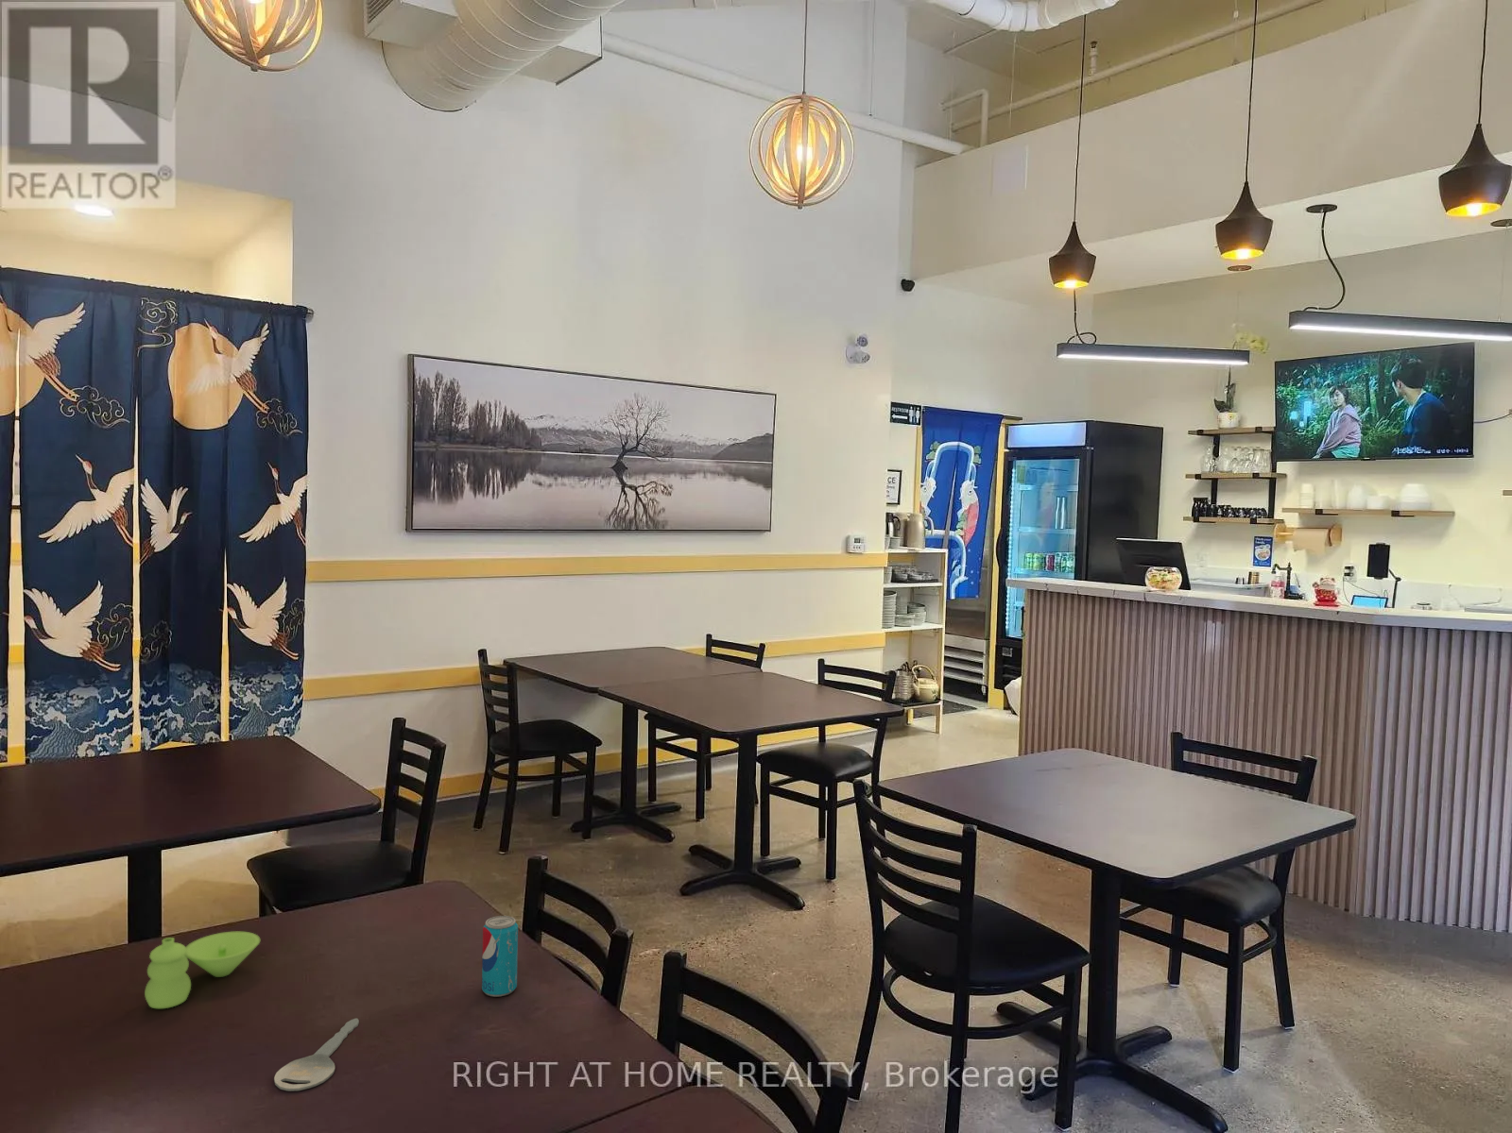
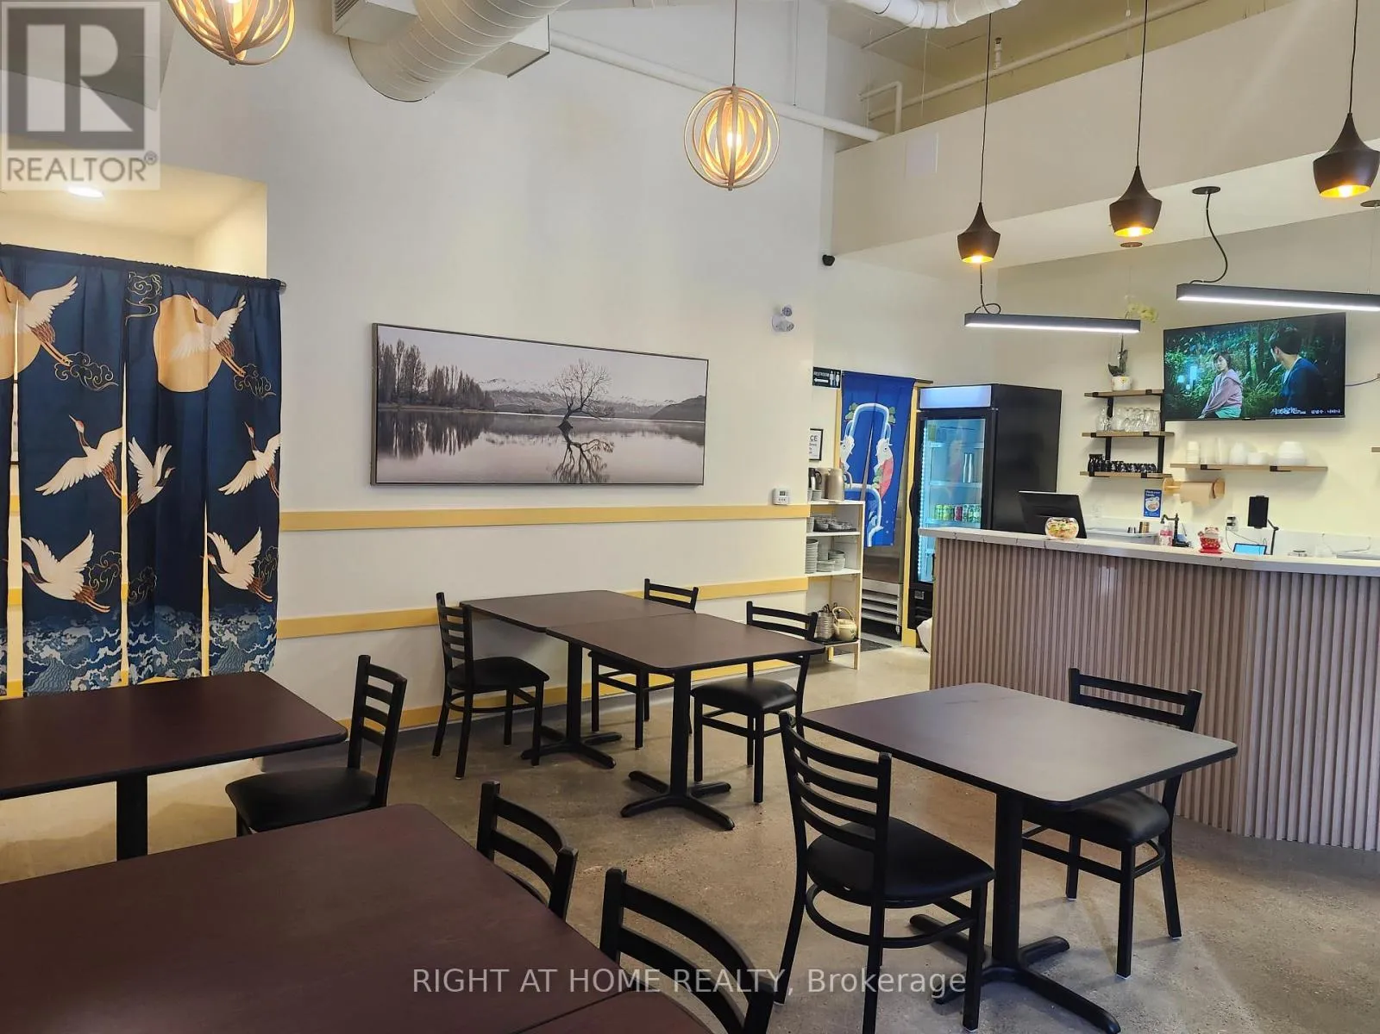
- beverage can [481,915,519,999]
- key [273,1018,360,1093]
- condiment set [144,931,261,1009]
